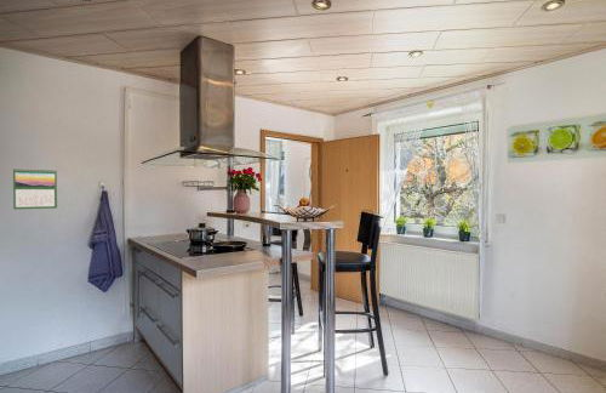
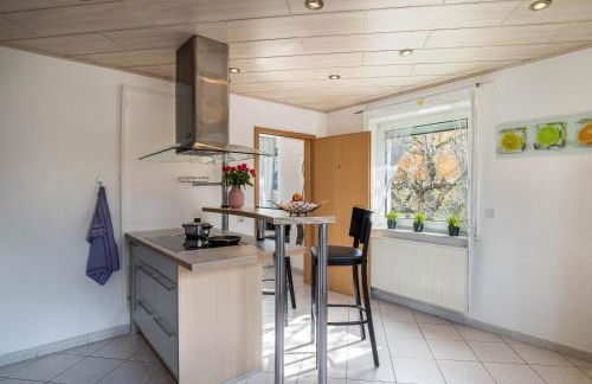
- calendar [12,166,58,211]
